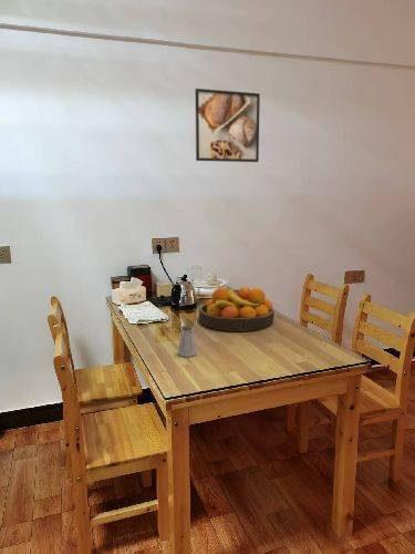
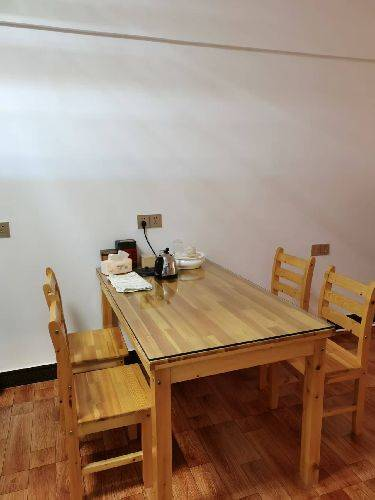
- fruit bowl [198,286,276,332]
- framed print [194,88,261,163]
- saltshaker [177,325,198,358]
